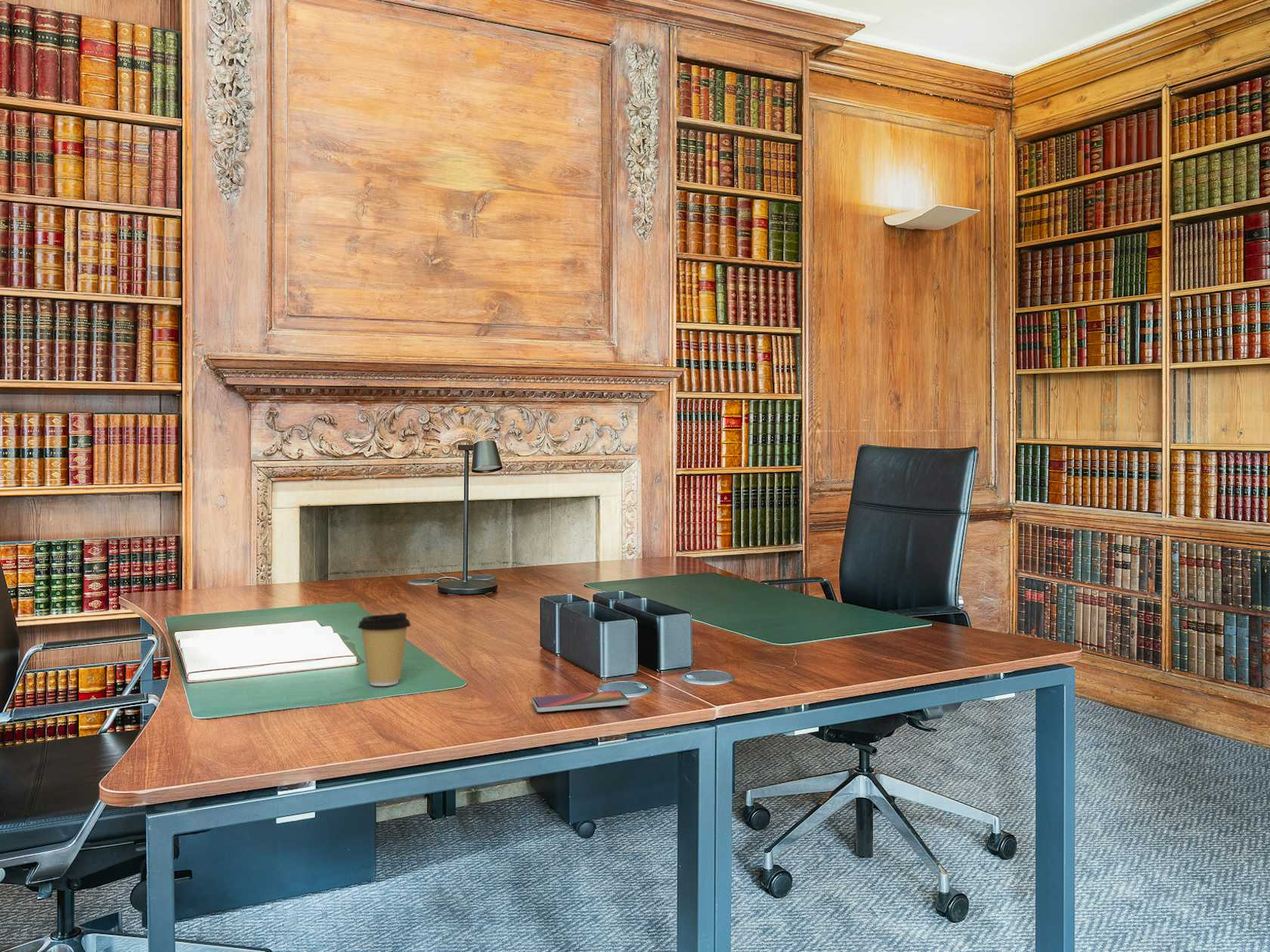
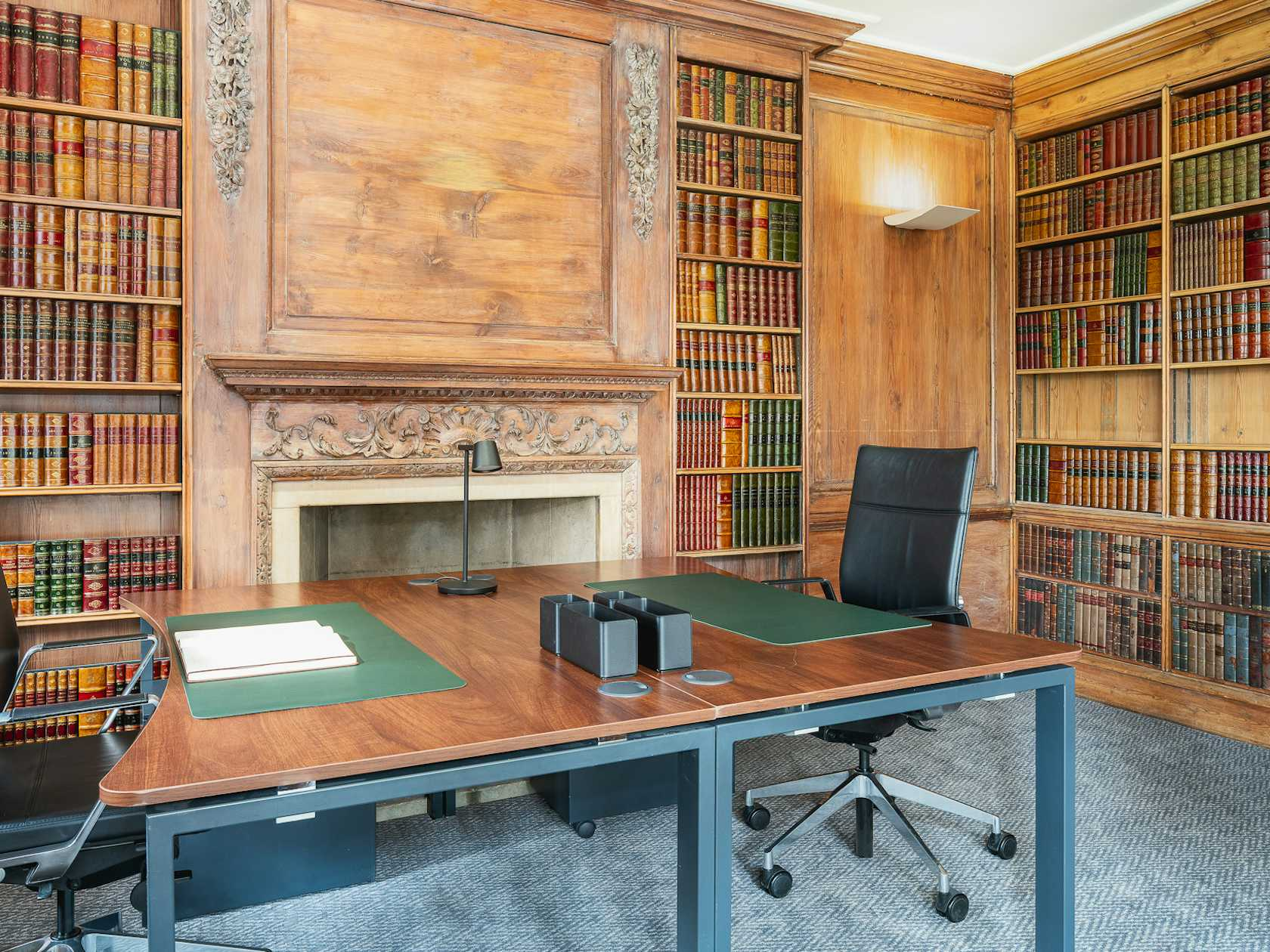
- coffee cup [357,612,412,687]
- smartphone [531,690,630,712]
